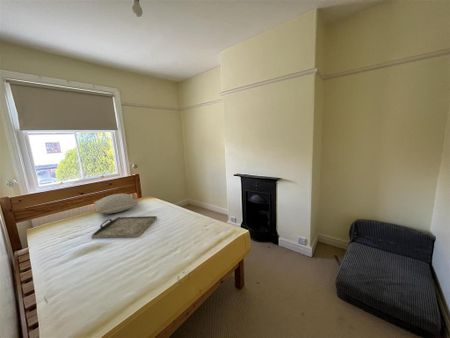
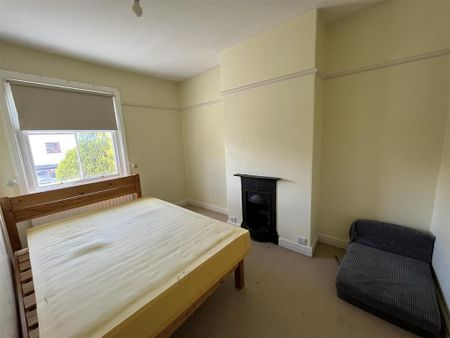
- pillow [93,193,139,215]
- serving tray [90,215,158,239]
